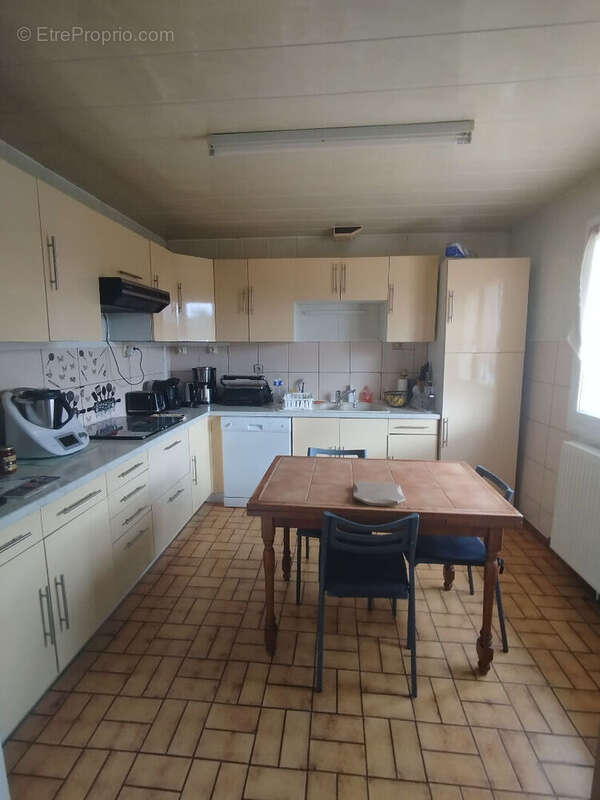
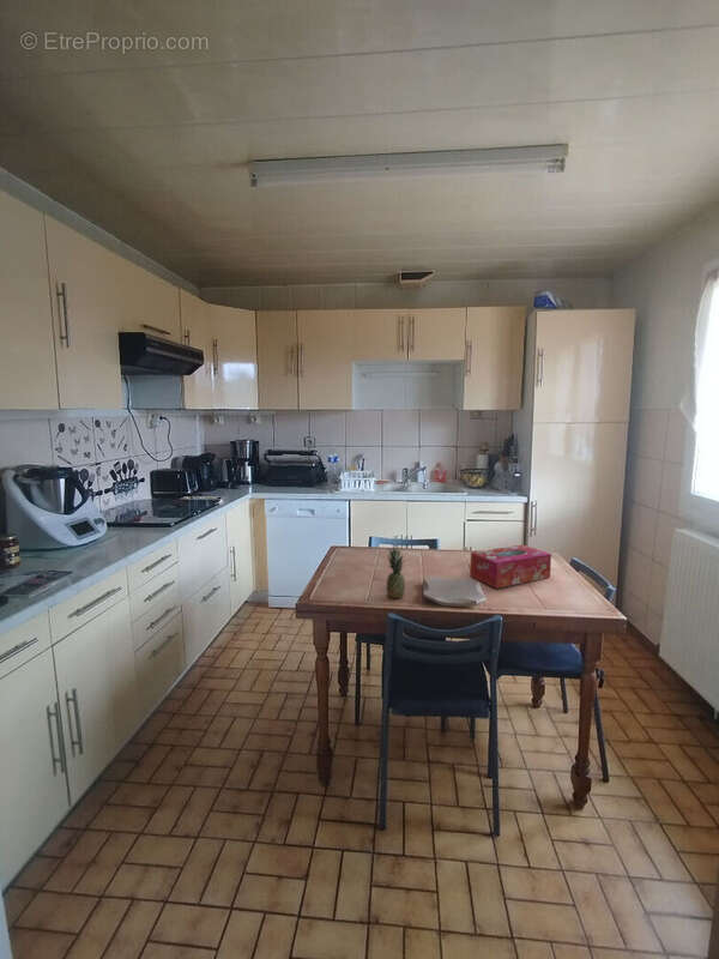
+ tissue box [469,544,552,590]
+ fruit [383,543,407,599]
